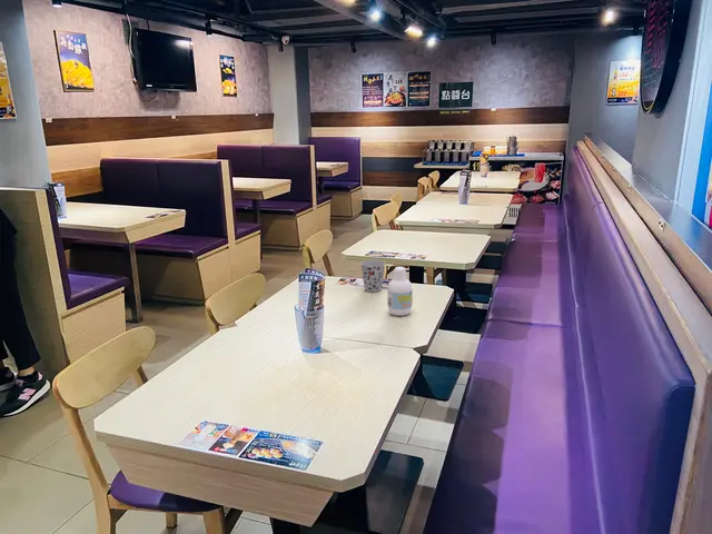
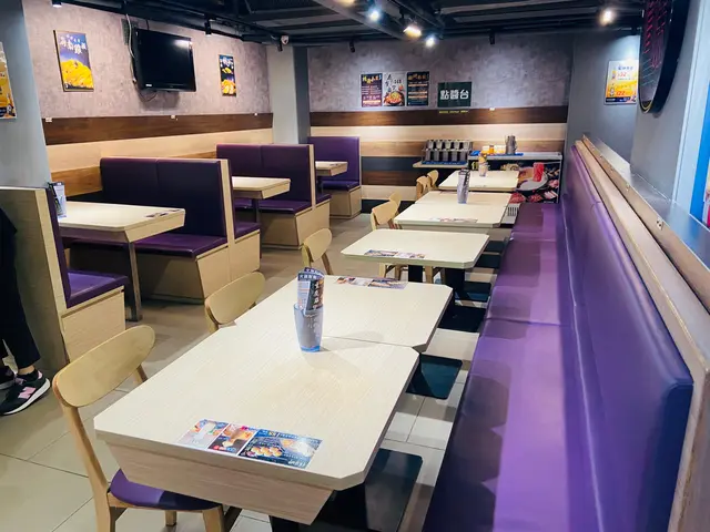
- cup [359,259,386,293]
- bottle [386,266,414,317]
